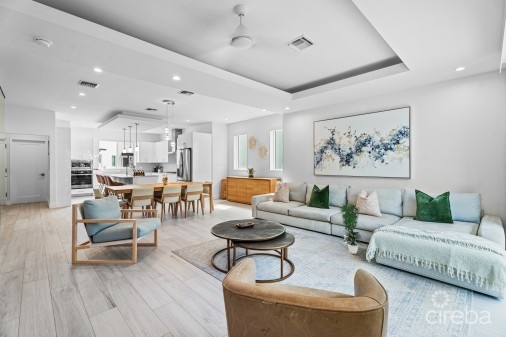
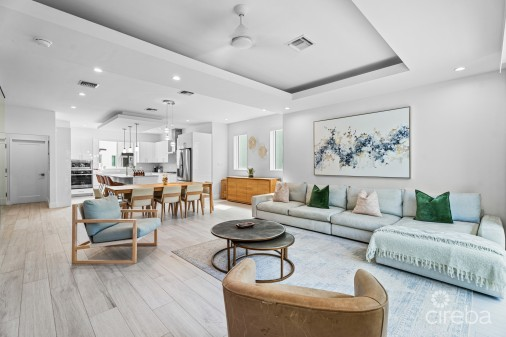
- potted plant [339,200,363,255]
